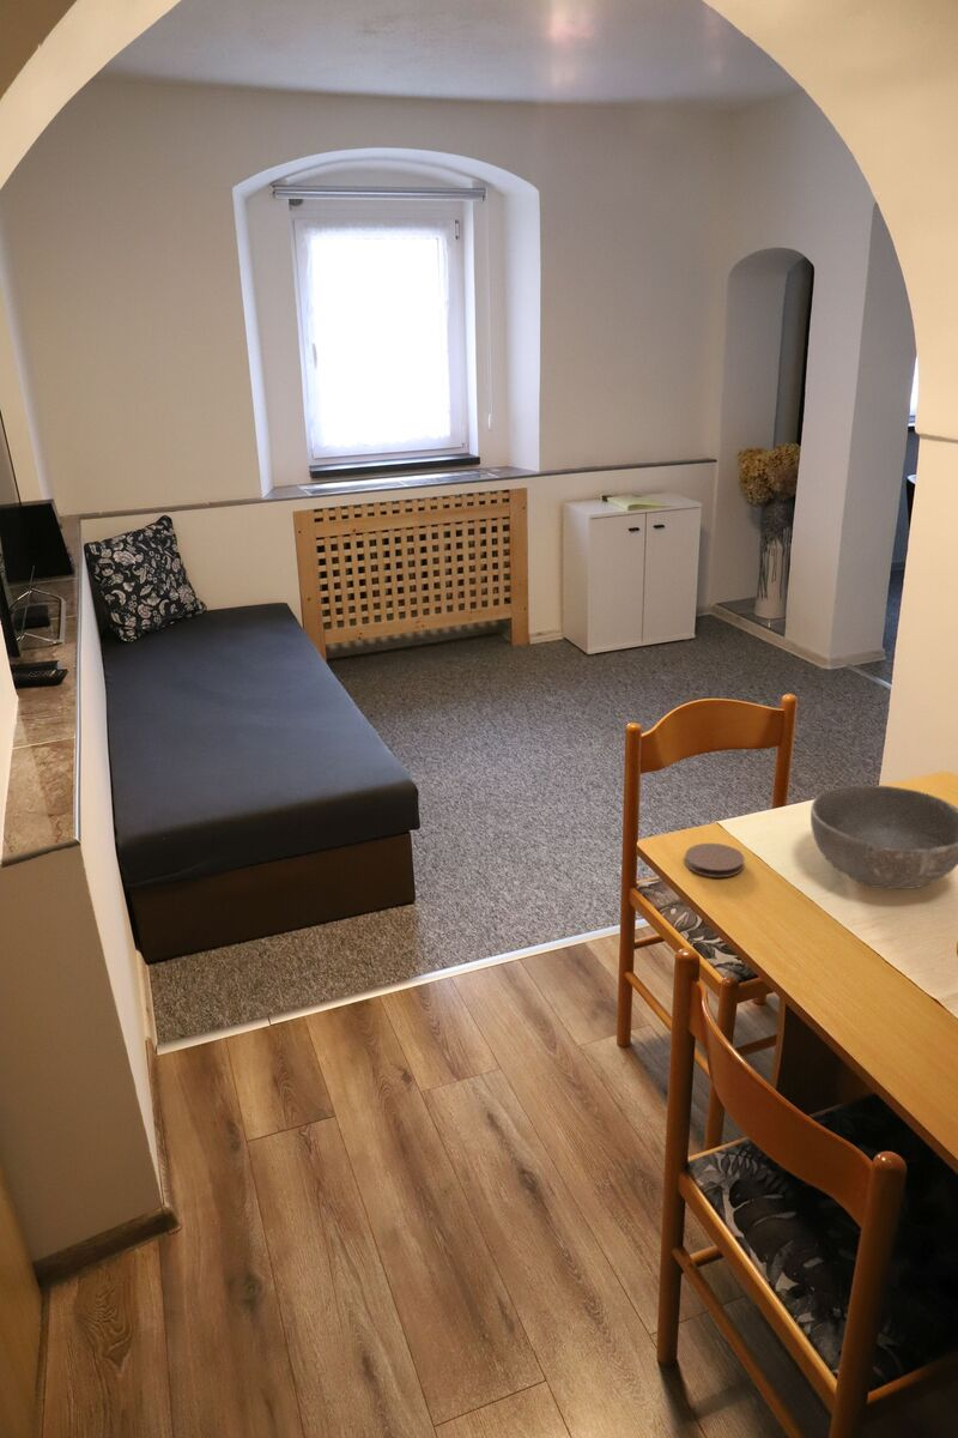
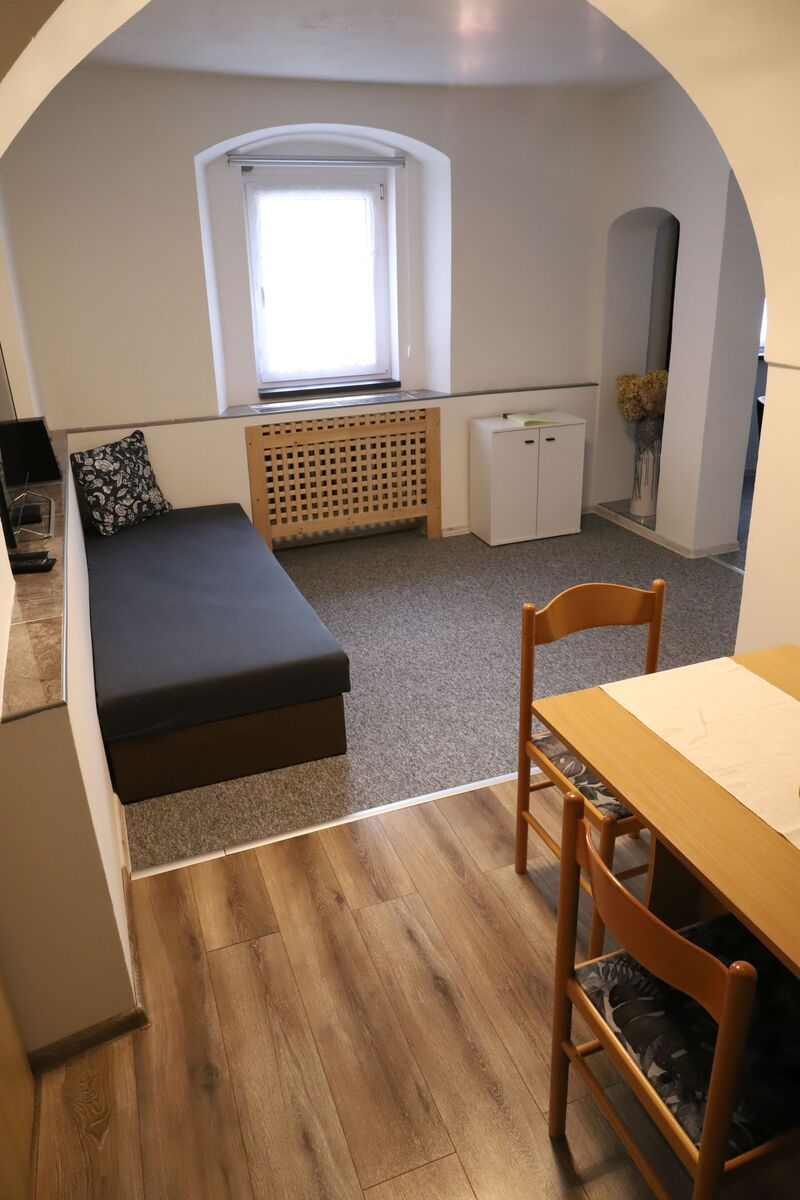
- coaster [684,842,746,878]
- bowl [810,784,958,890]
